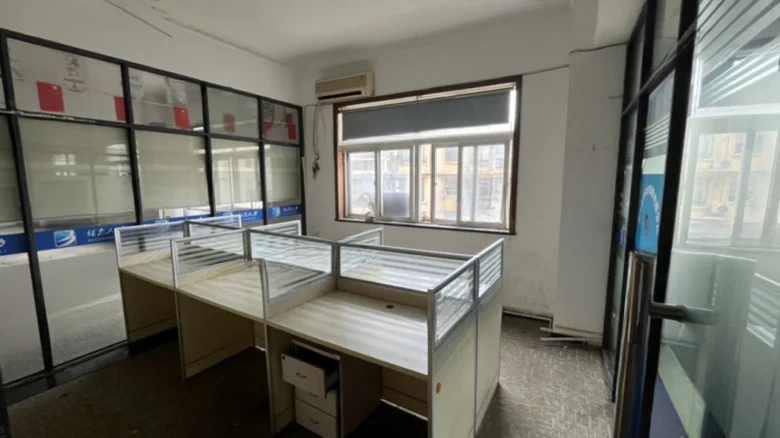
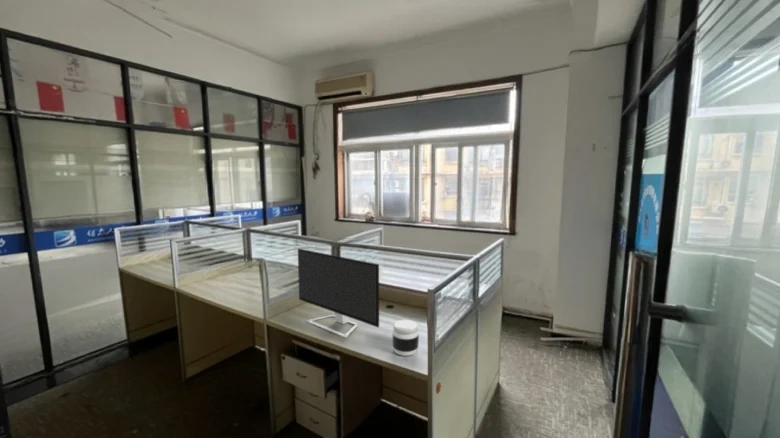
+ jar [391,319,420,357]
+ monitor [297,248,380,339]
